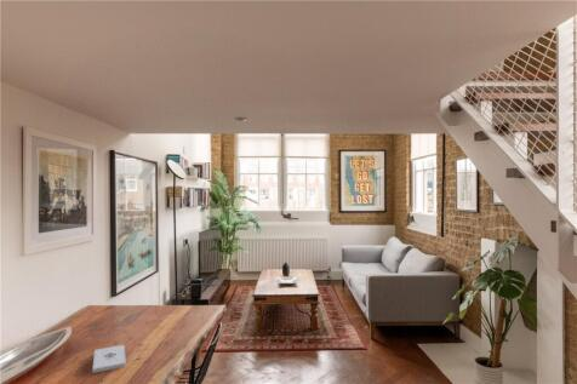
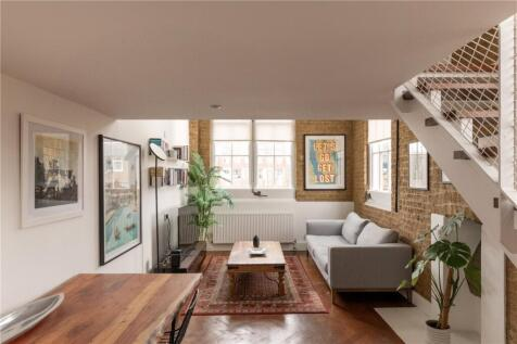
- notepad [91,344,127,374]
